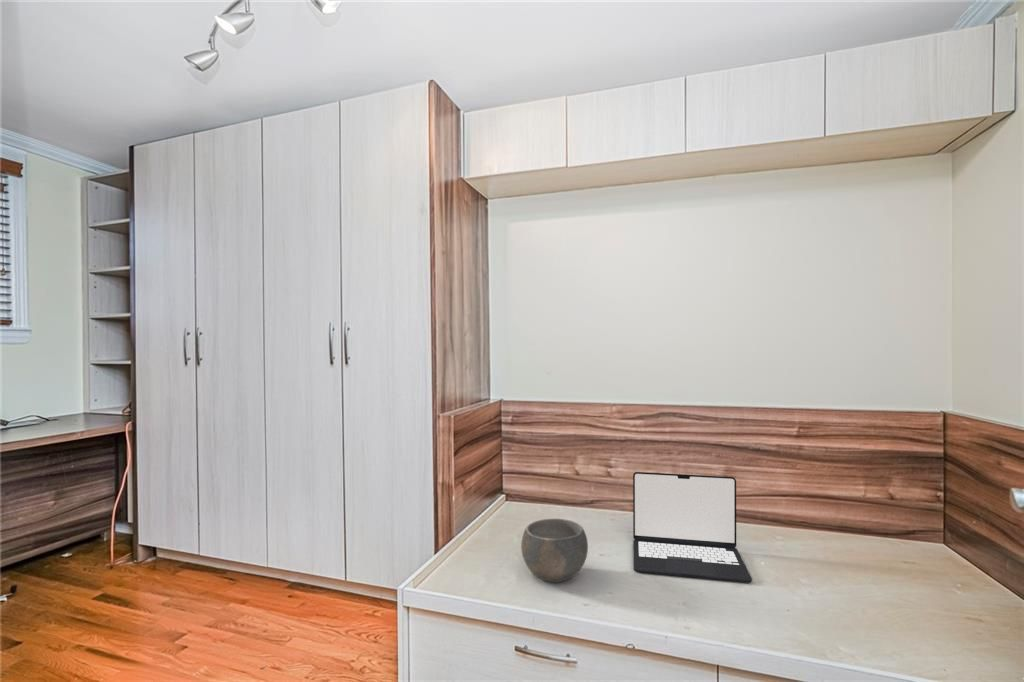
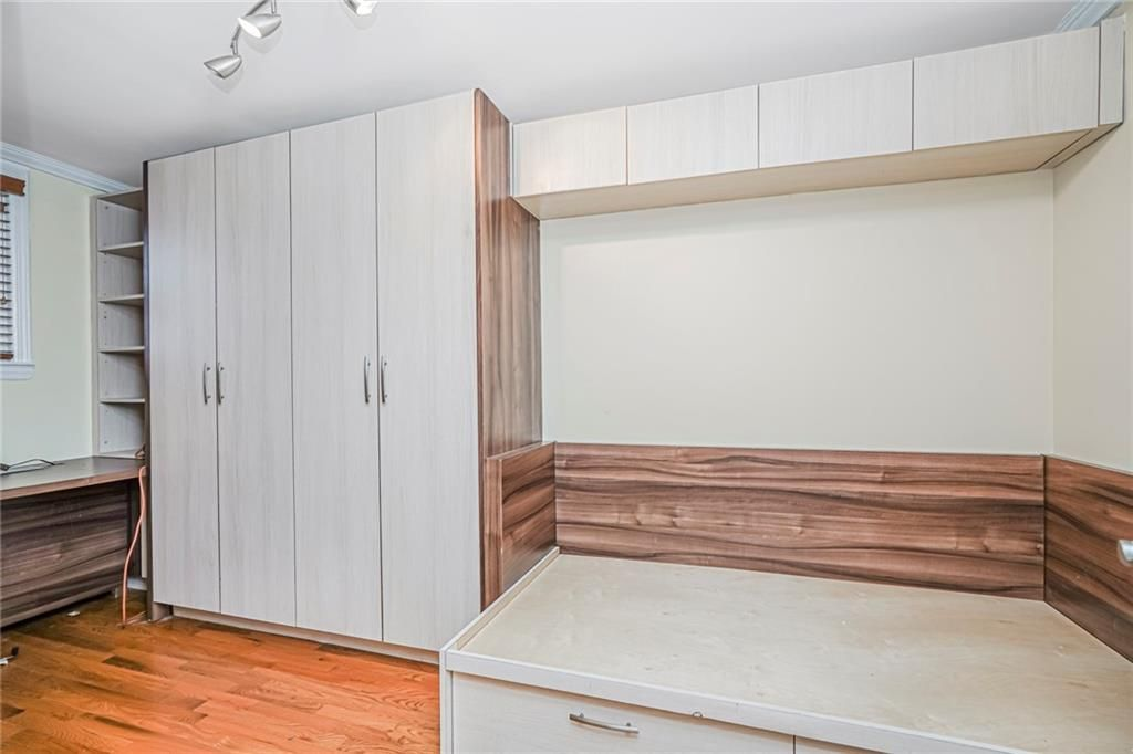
- laptop [632,471,753,583]
- bowl [520,518,589,583]
